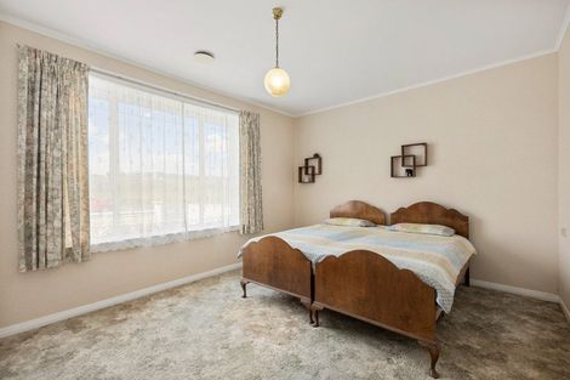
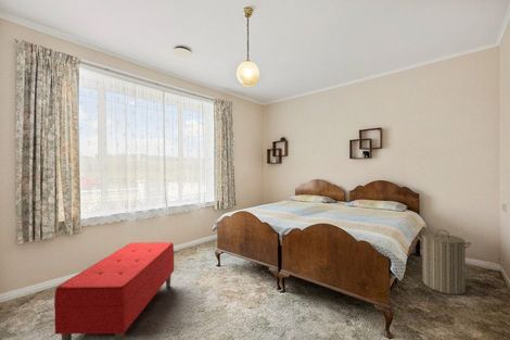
+ bench [53,241,175,340]
+ laundry hamper [417,228,472,295]
